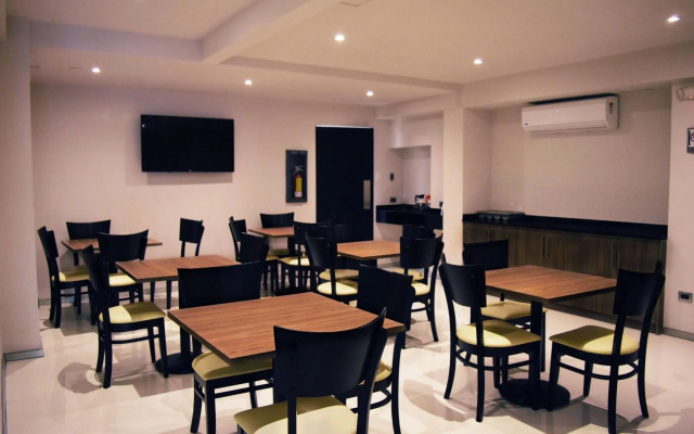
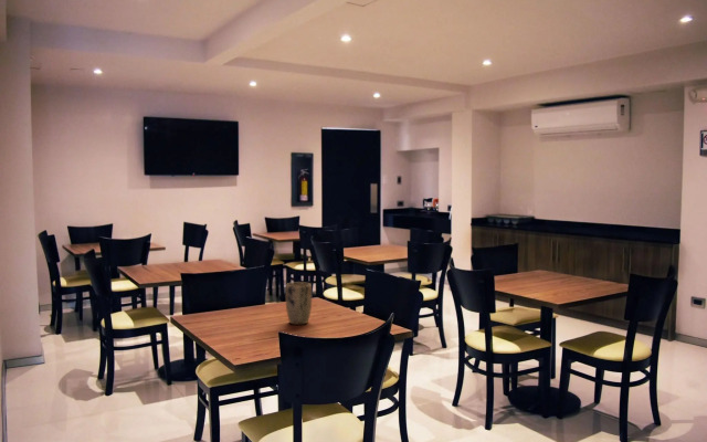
+ plant pot [285,281,313,326]
